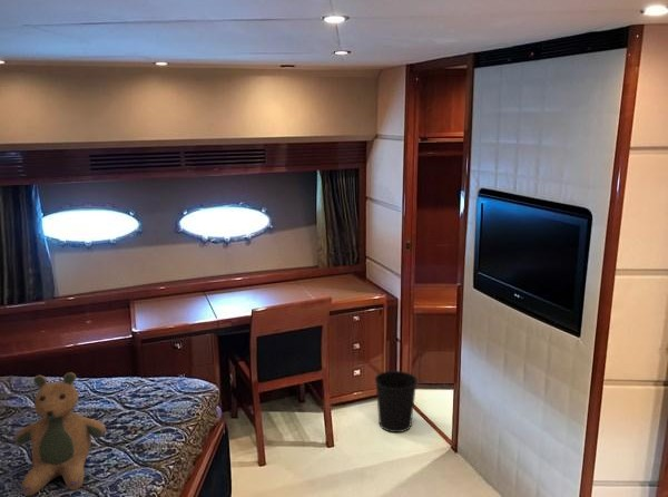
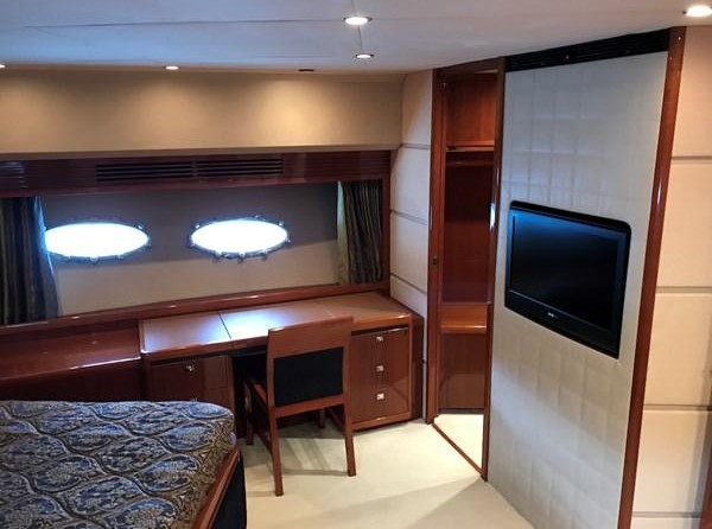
- teddy bear [13,371,107,497]
- wastebasket [374,370,419,433]
